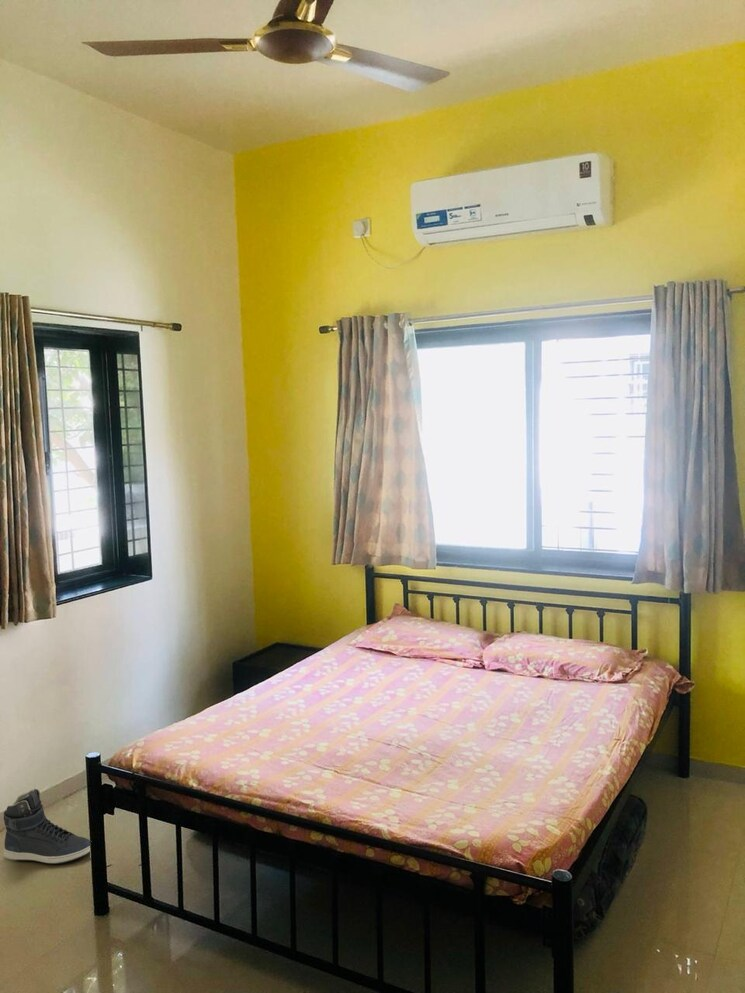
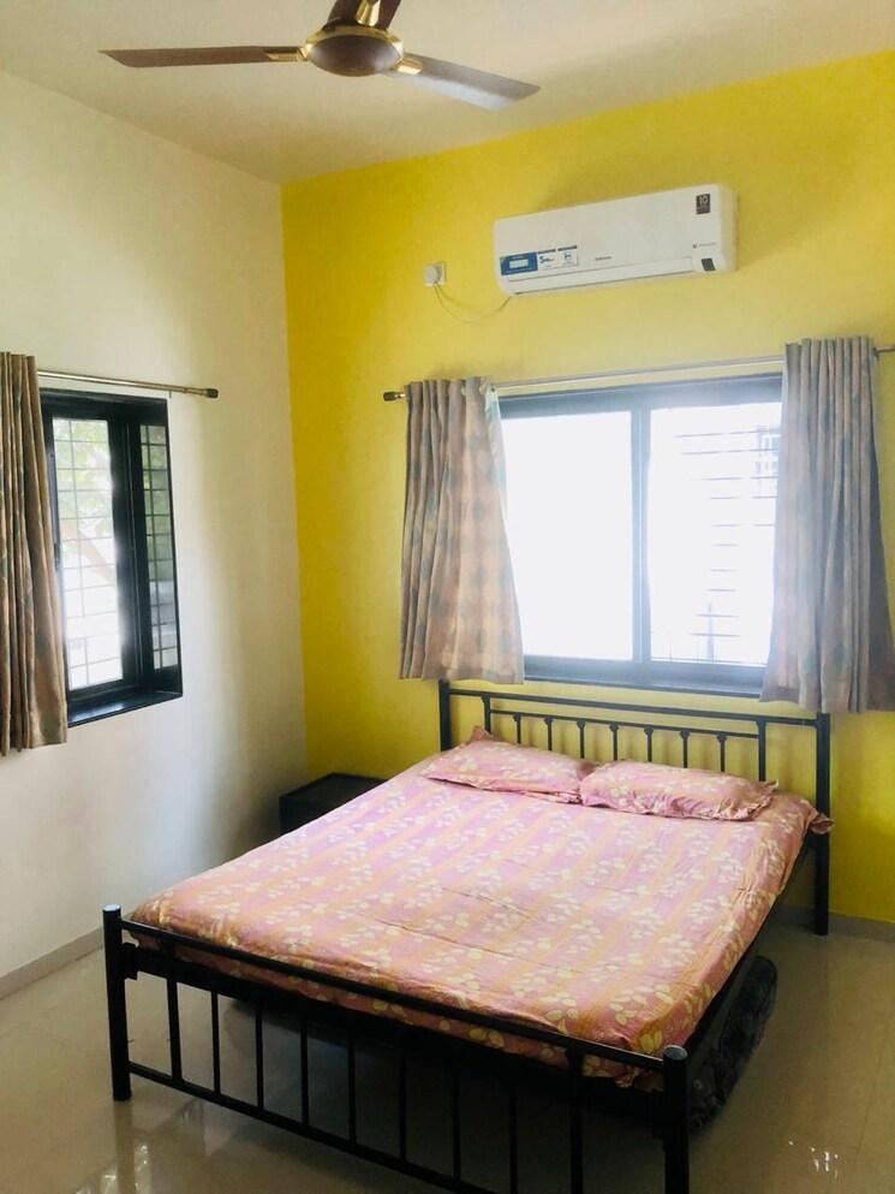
- sneaker [3,788,91,865]
